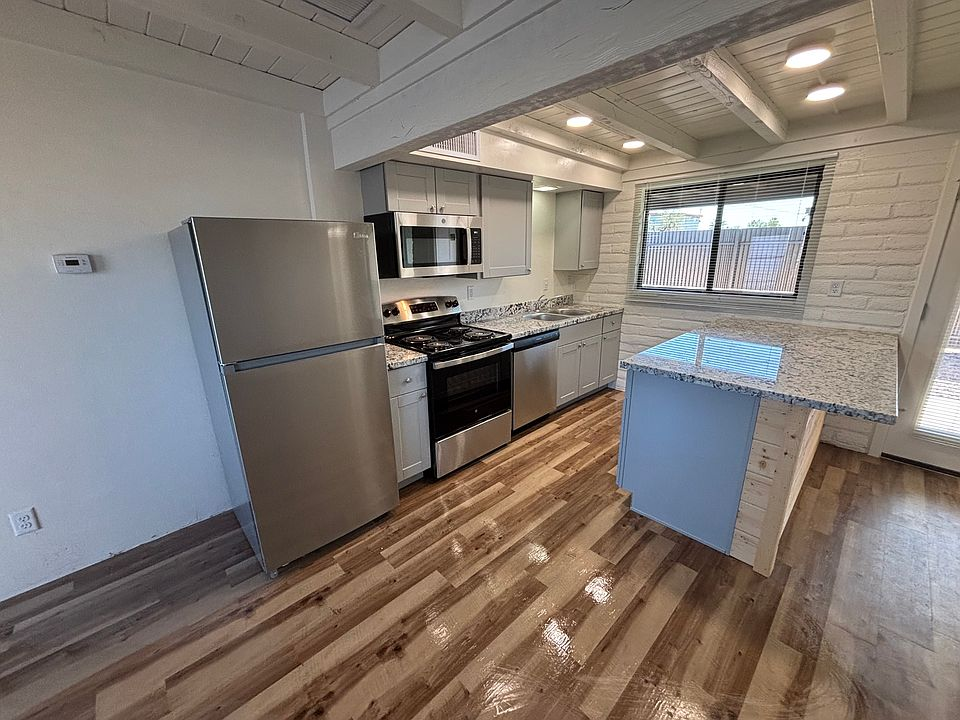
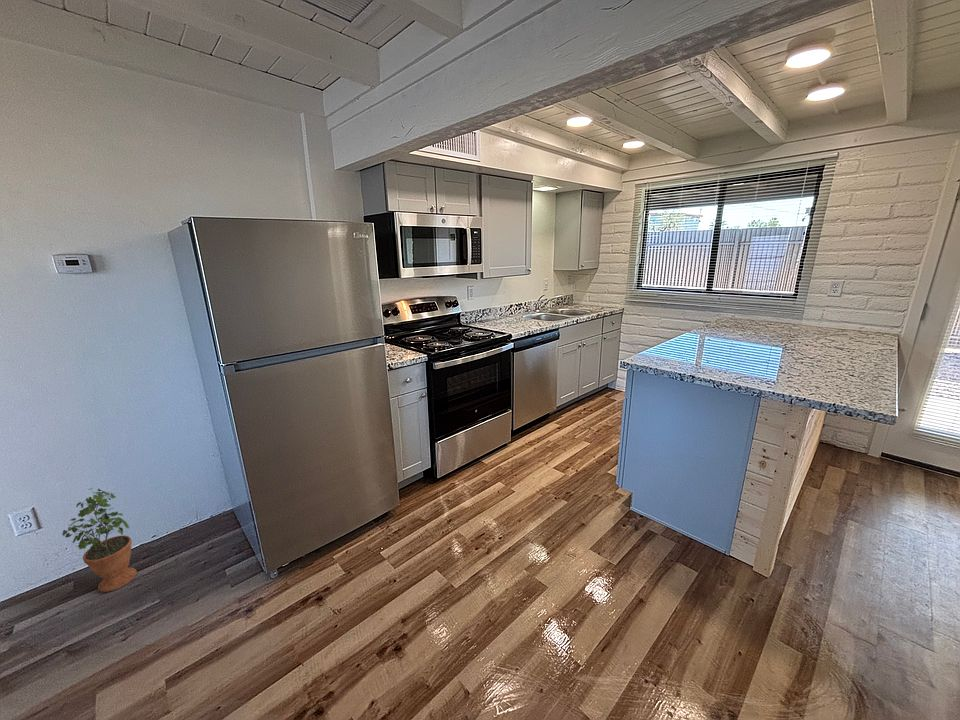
+ potted plant [61,487,138,593]
